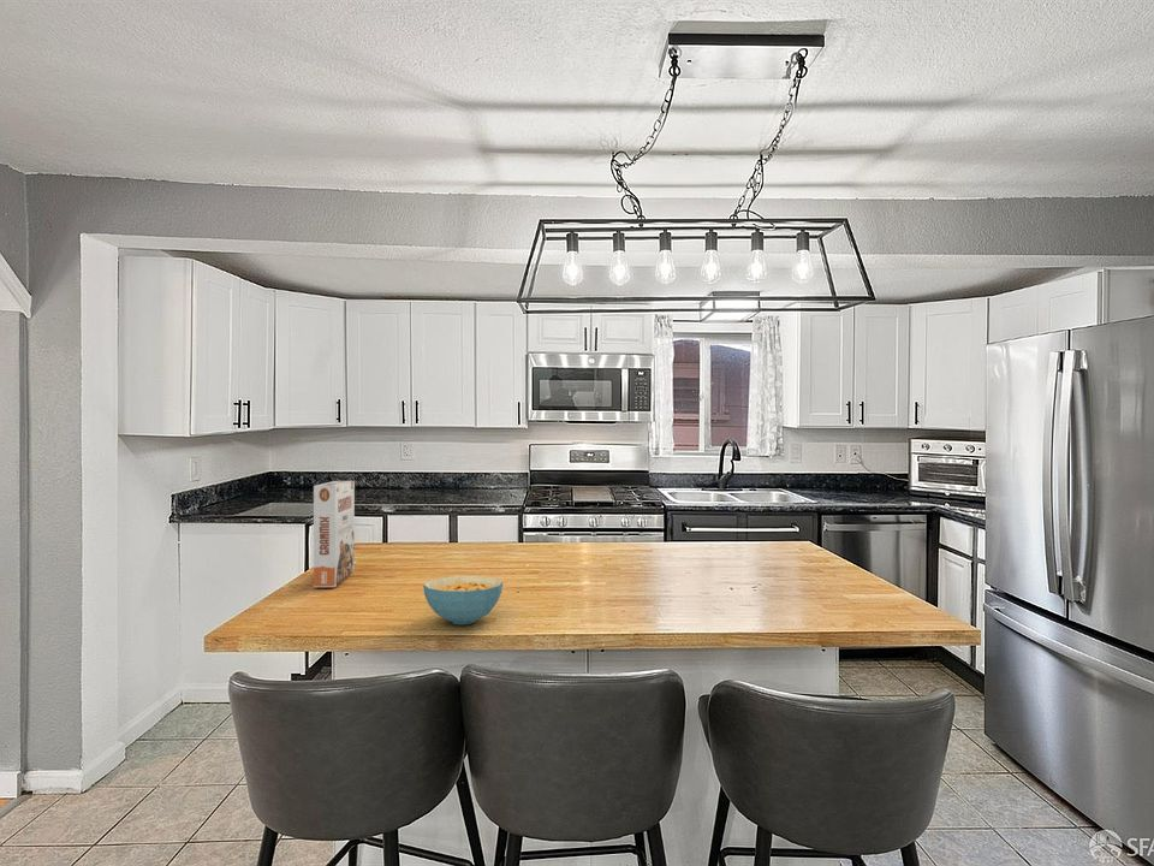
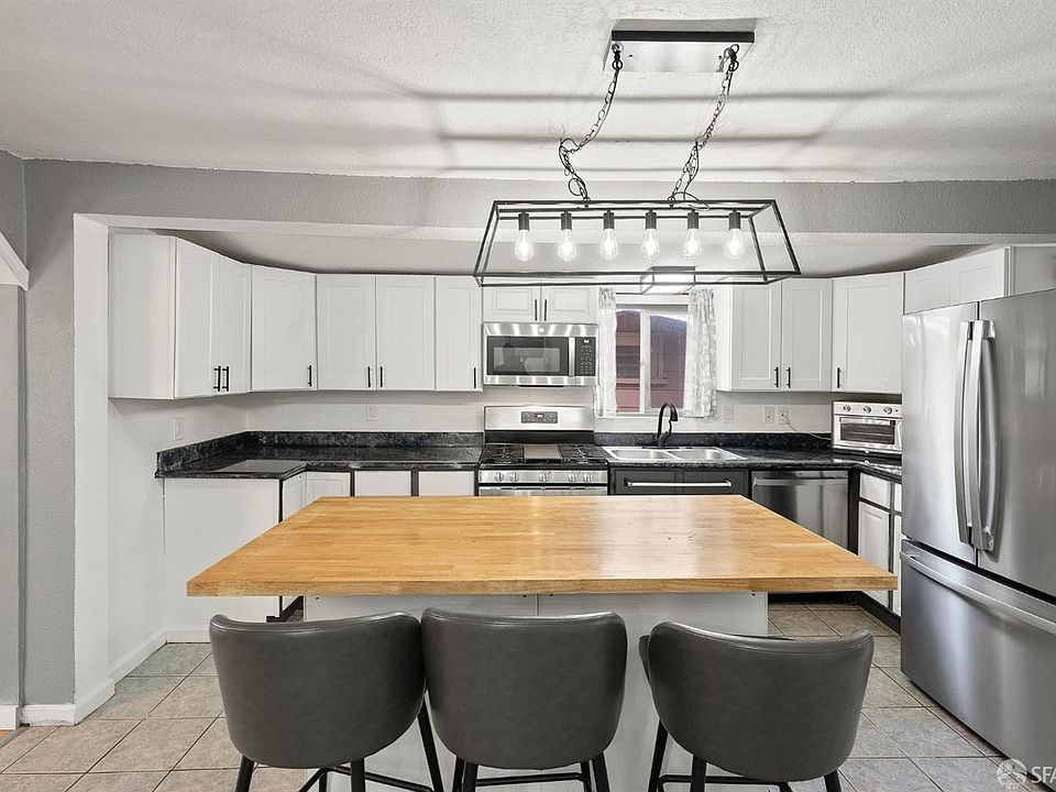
- cereal box [313,480,356,588]
- cereal bowl [422,575,504,625]
